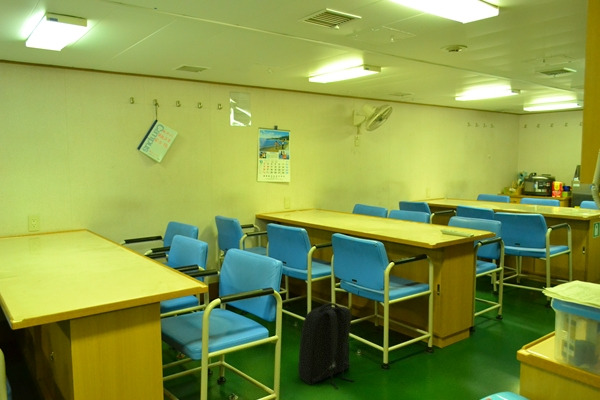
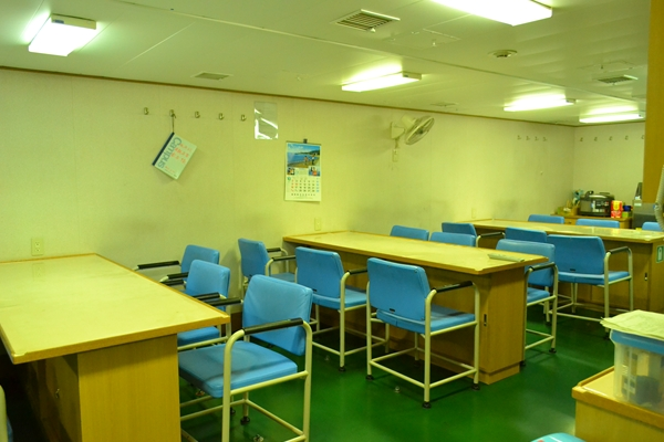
- backpack [297,302,355,390]
